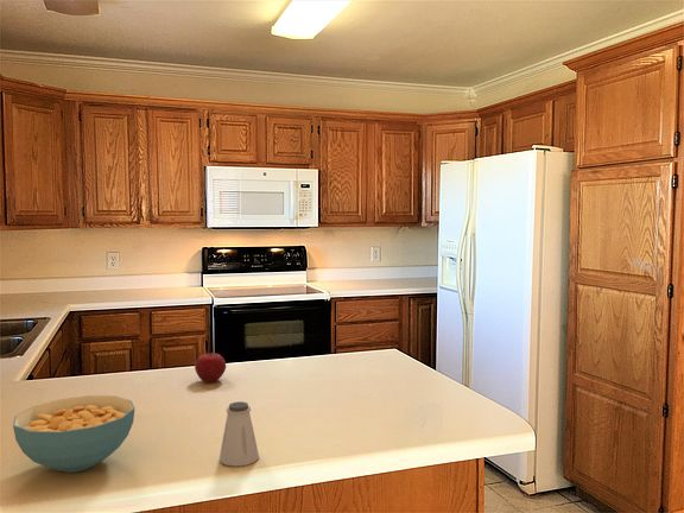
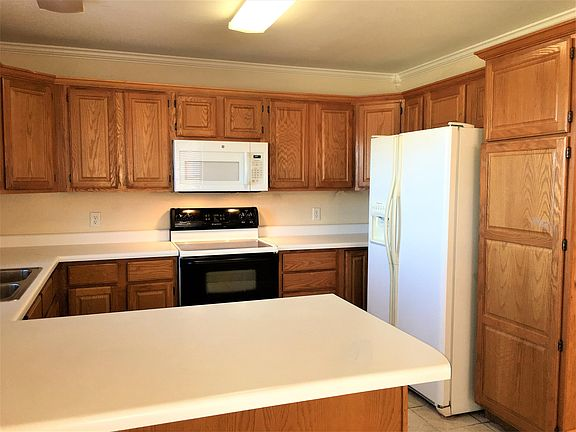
- cereal bowl [12,394,135,474]
- apple [194,352,227,384]
- saltshaker [218,400,260,467]
